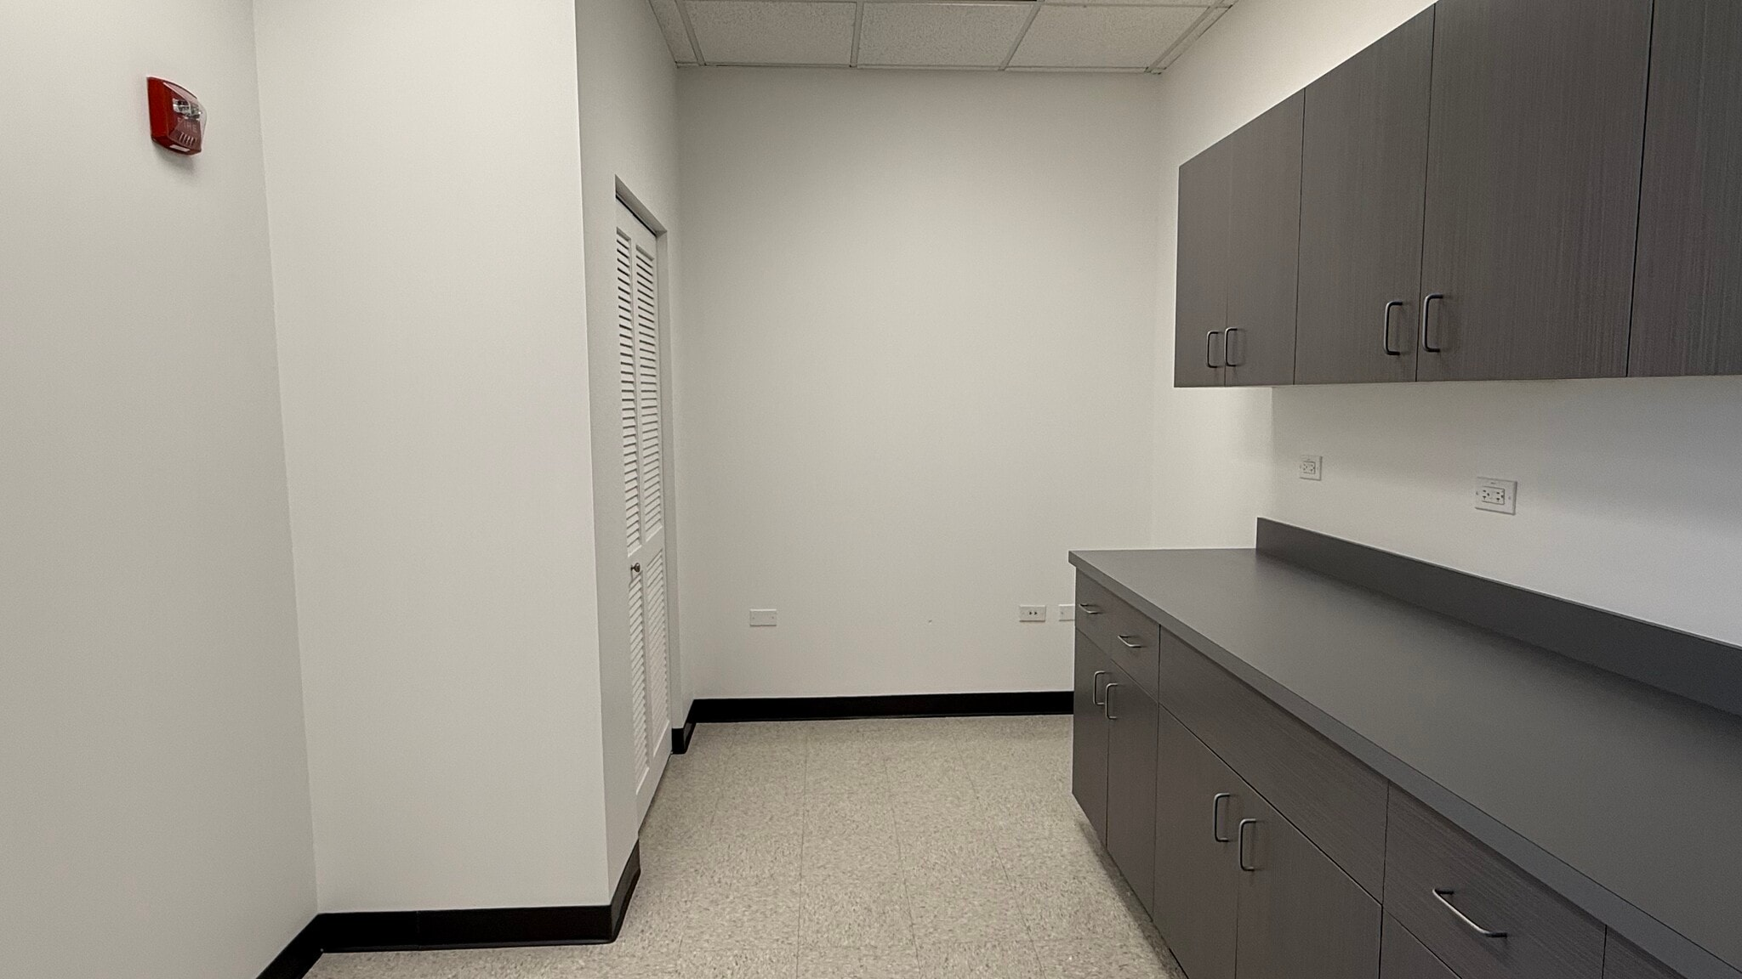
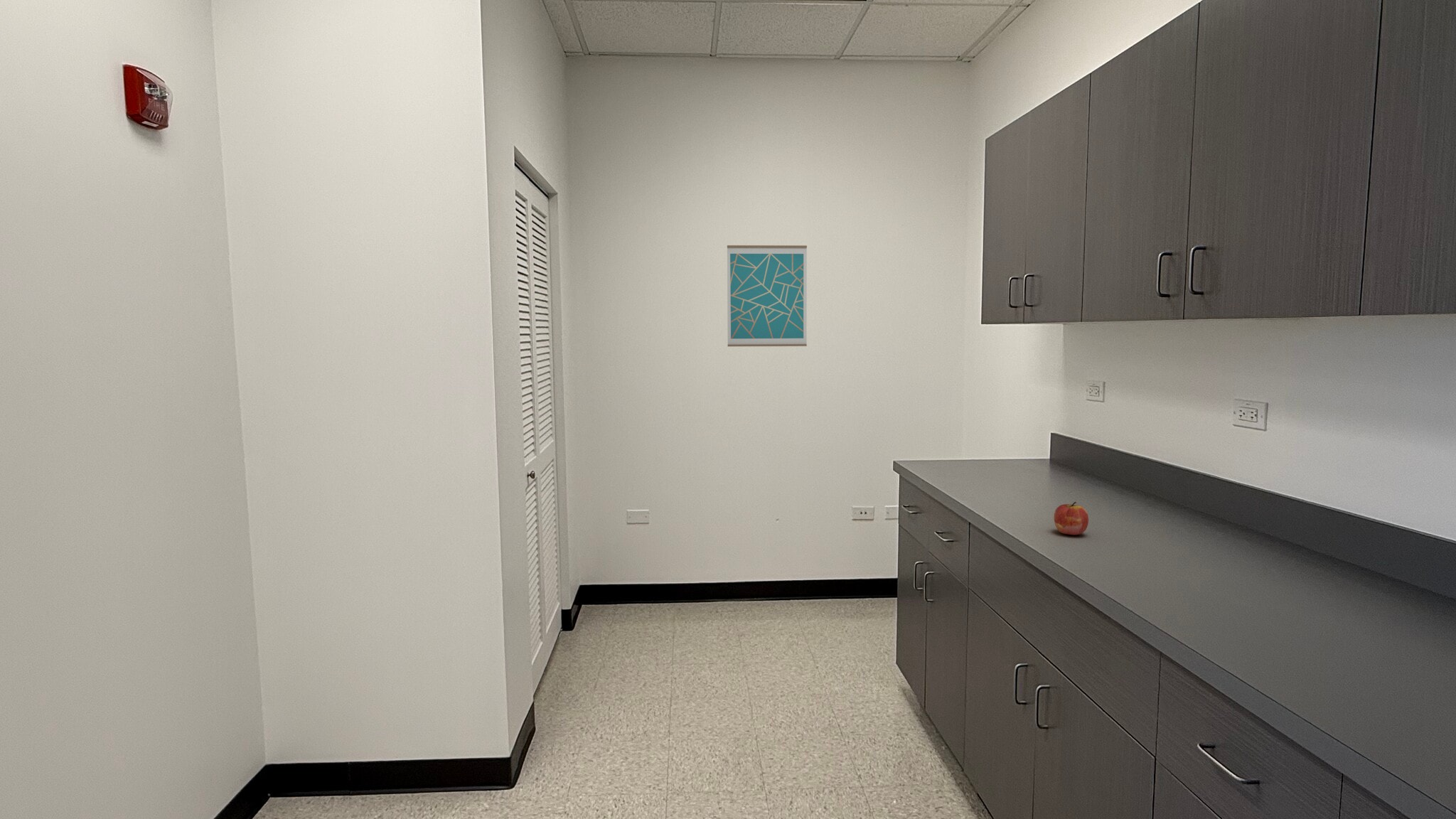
+ wall art [727,245,808,347]
+ apple [1054,501,1089,536]
